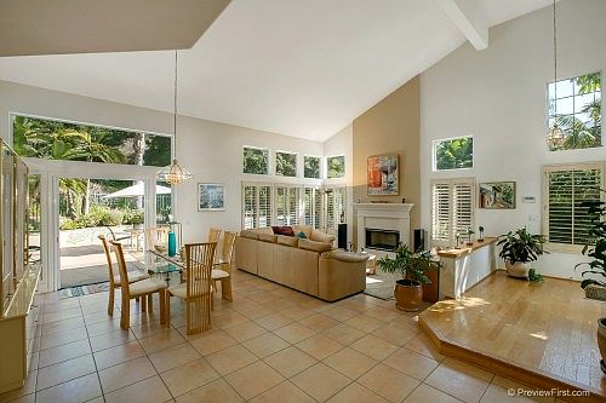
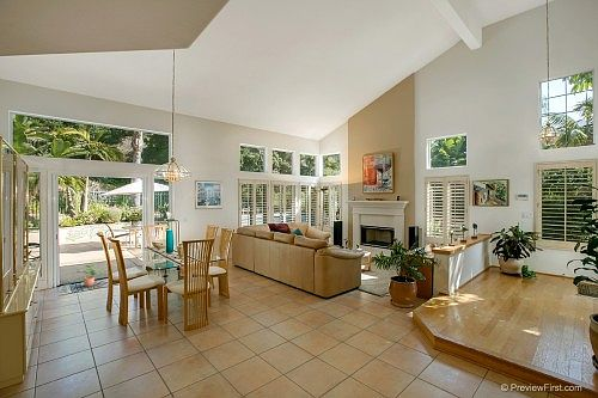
+ potted plant [75,262,103,288]
